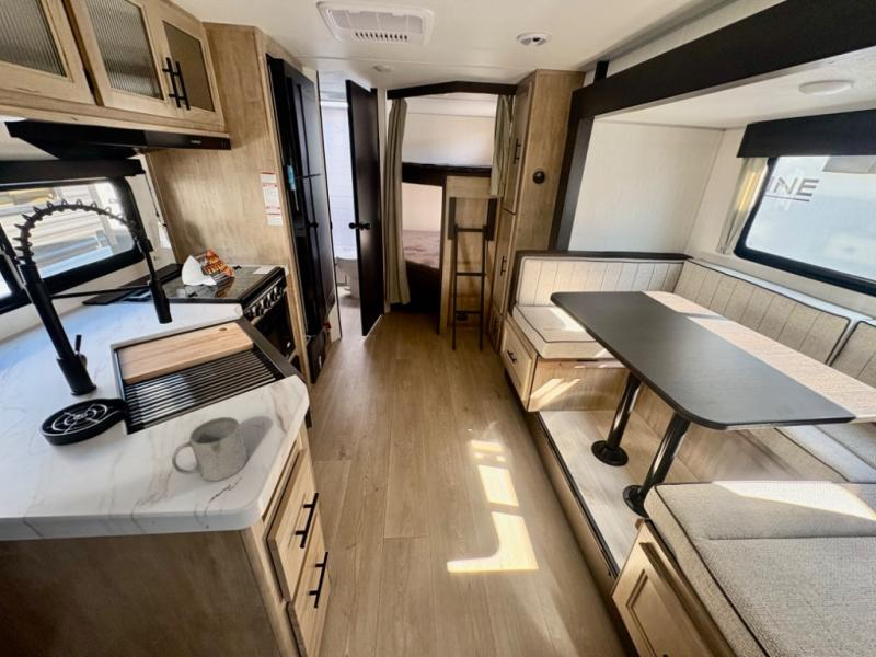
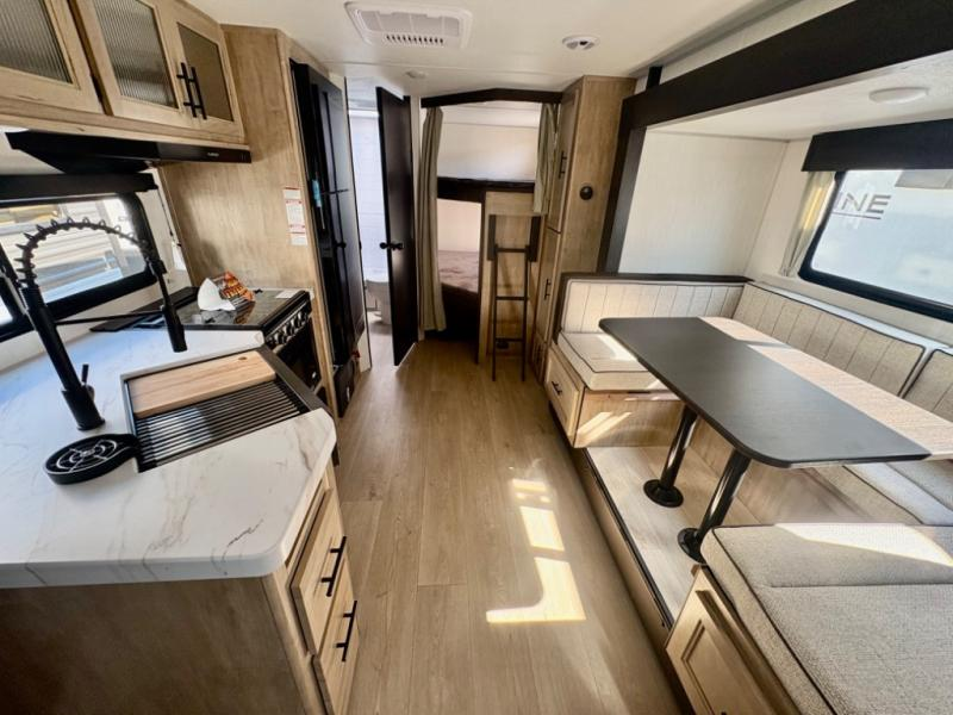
- mug [171,416,247,482]
